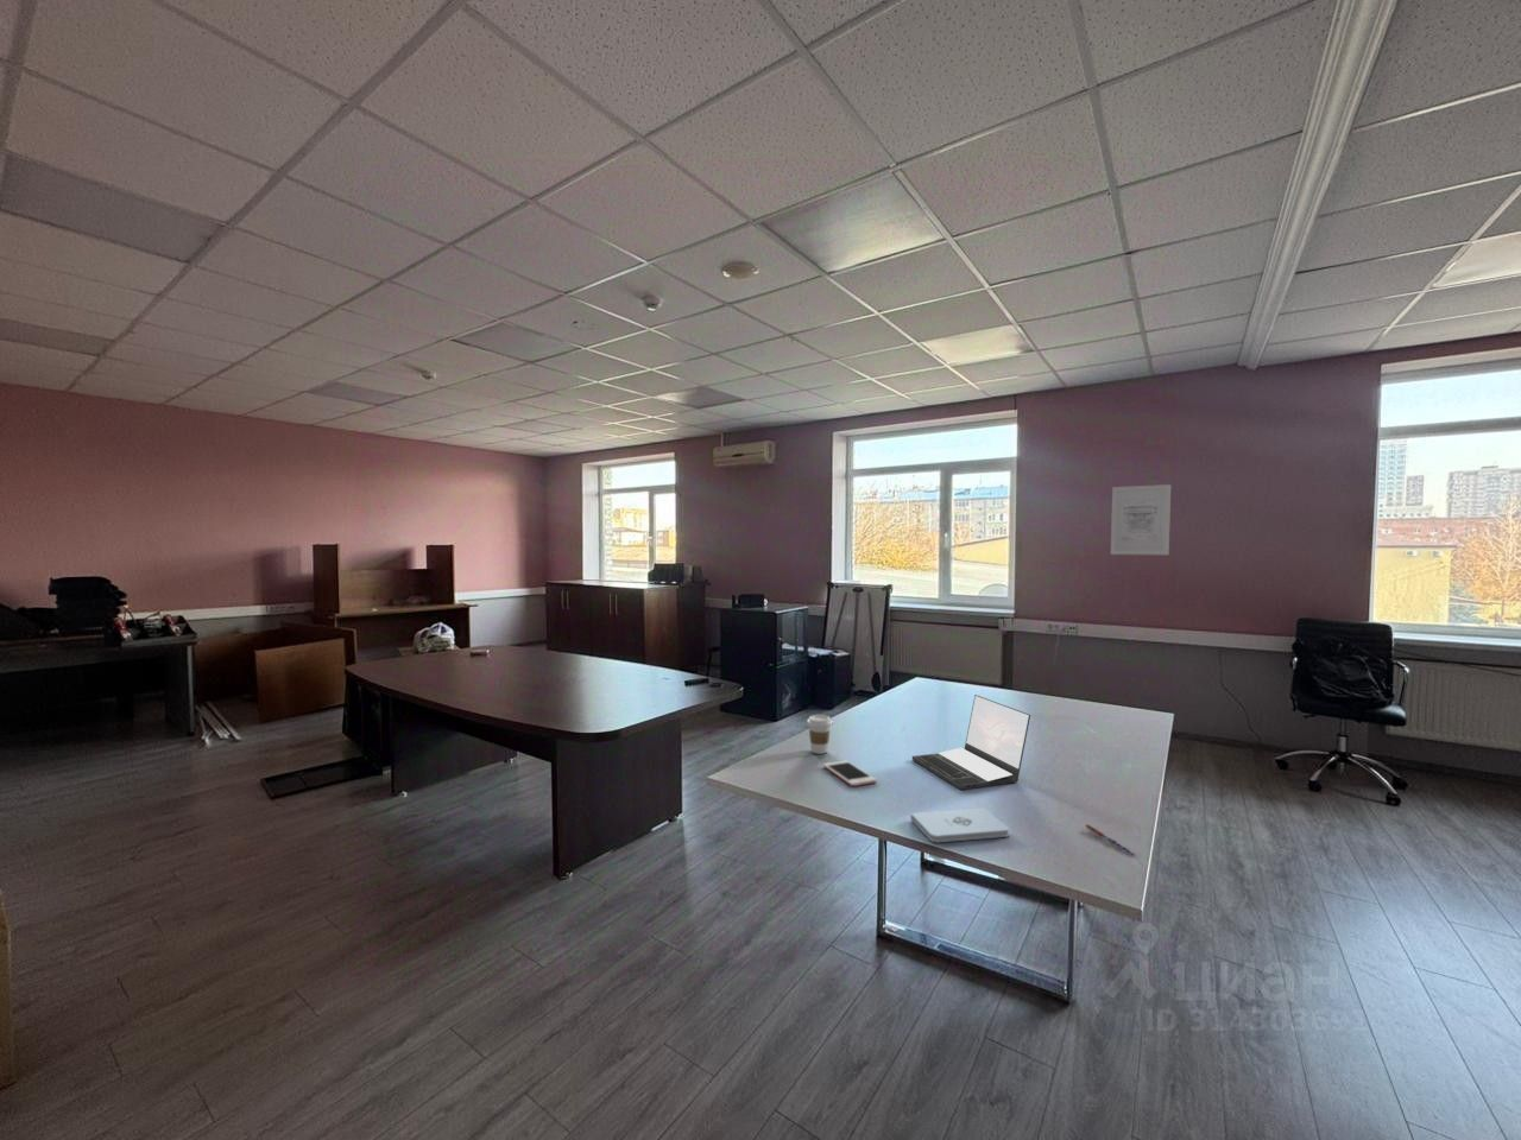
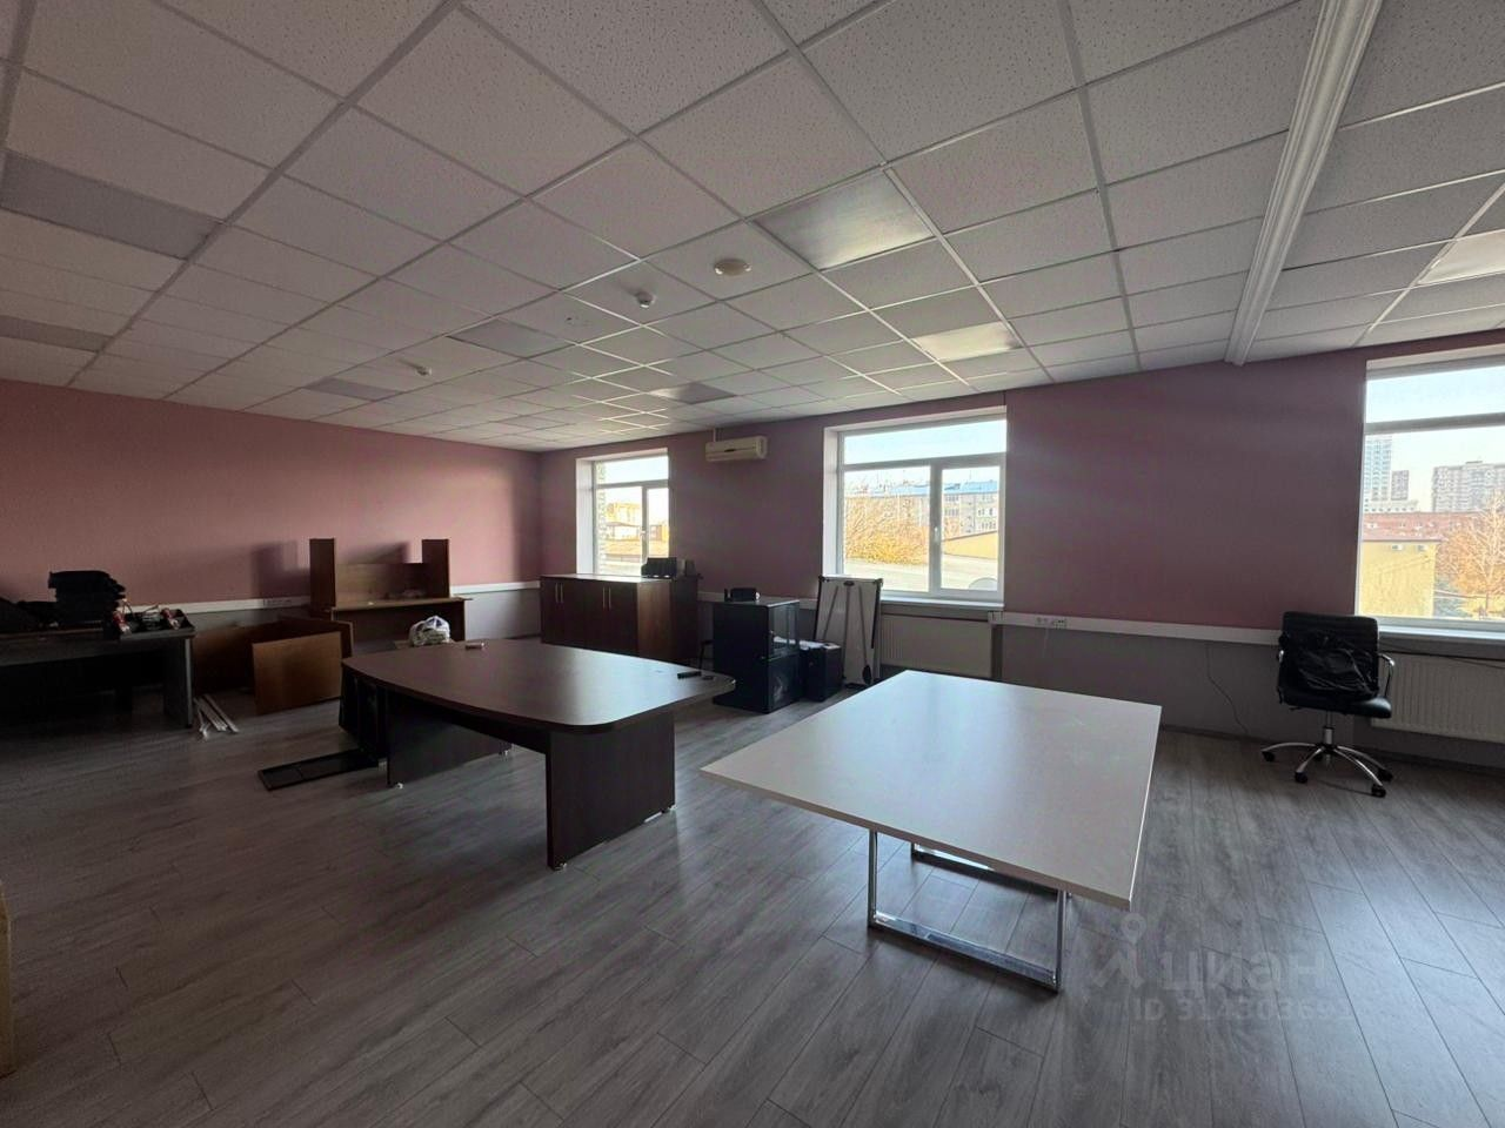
- pen [1085,823,1135,856]
- laptop [911,693,1031,790]
- notepad [909,806,1010,843]
- cell phone [823,760,877,787]
- wall art [1110,484,1171,556]
- coffee cup [806,714,834,756]
